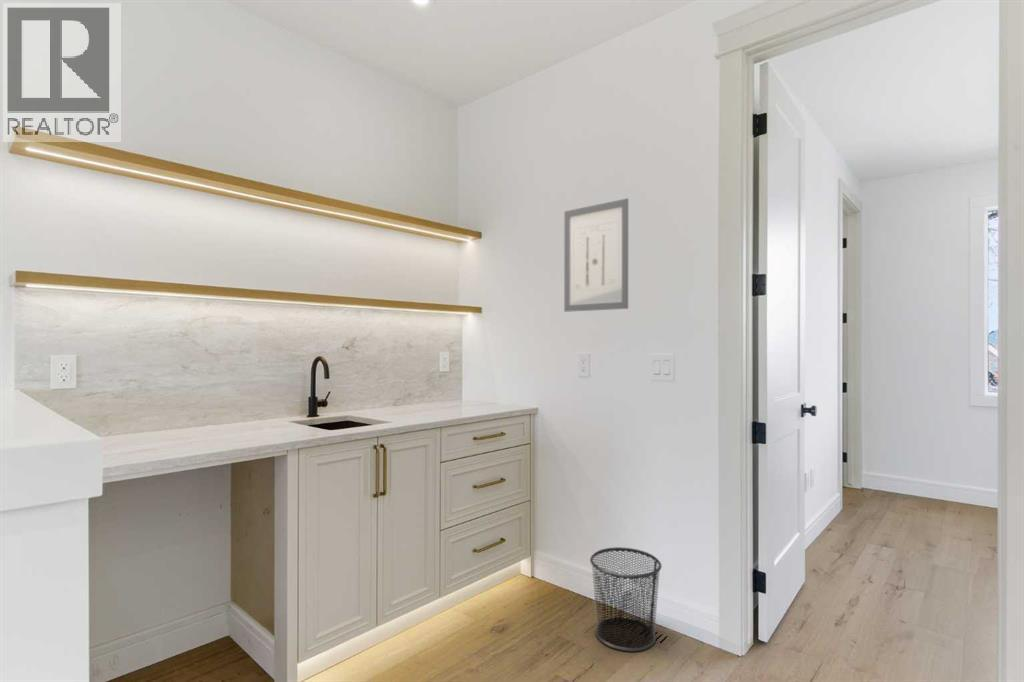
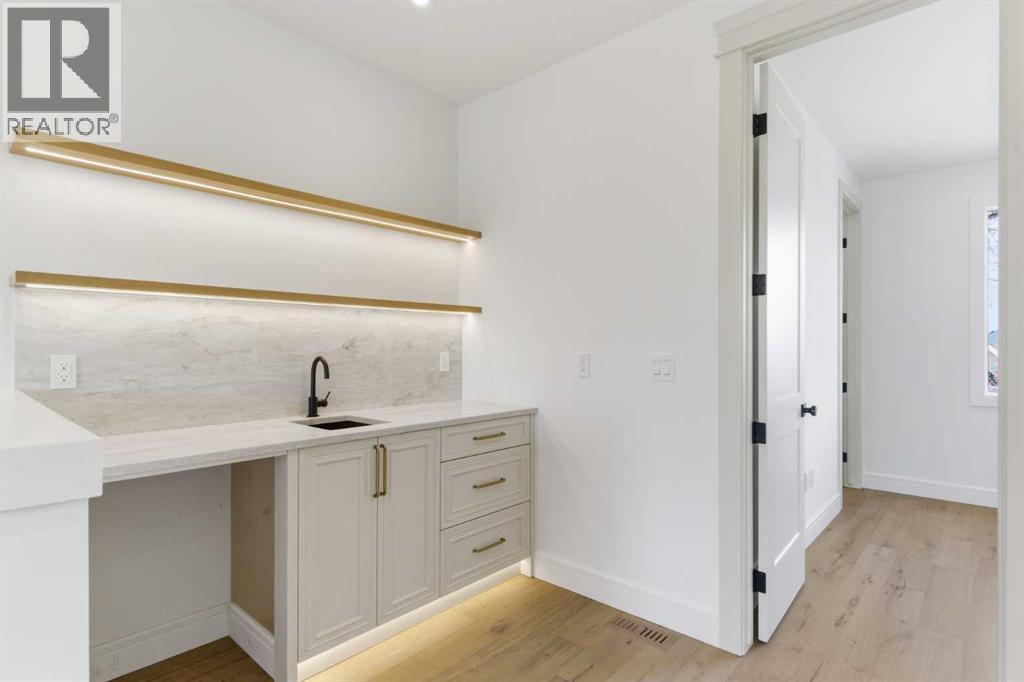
- wall art [563,197,629,313]
- waste bin [589,546,663,653]
